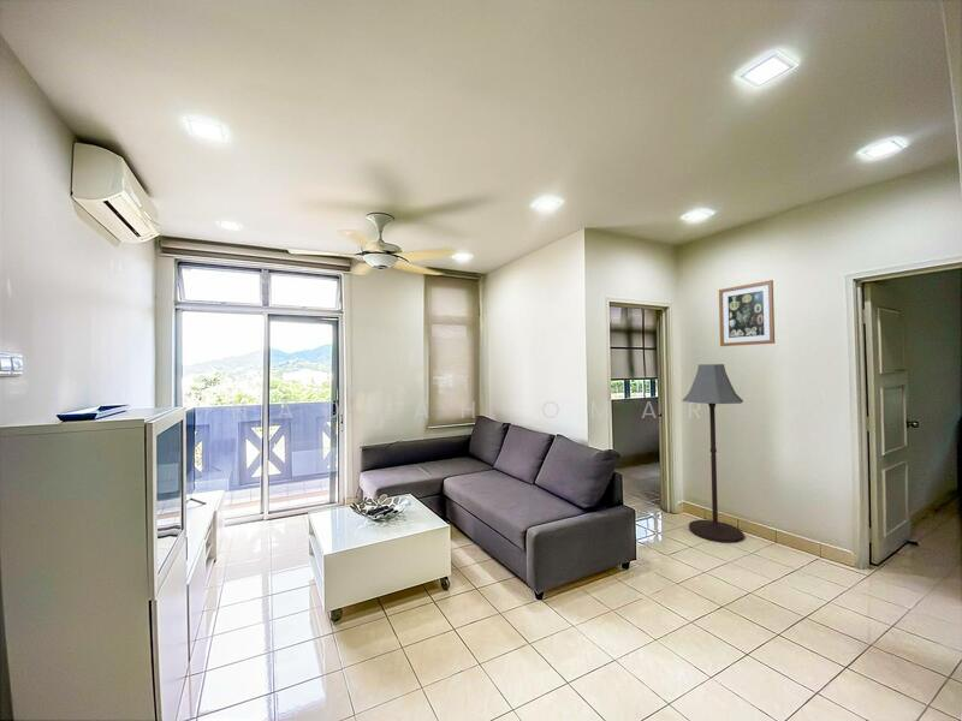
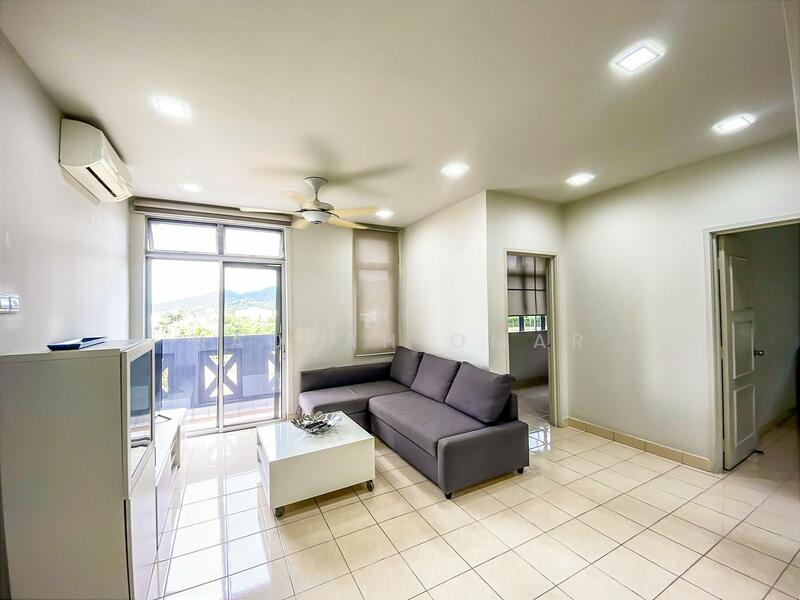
- floor lamp [681,363,746,544]
- wall art [718,279,776,347]
